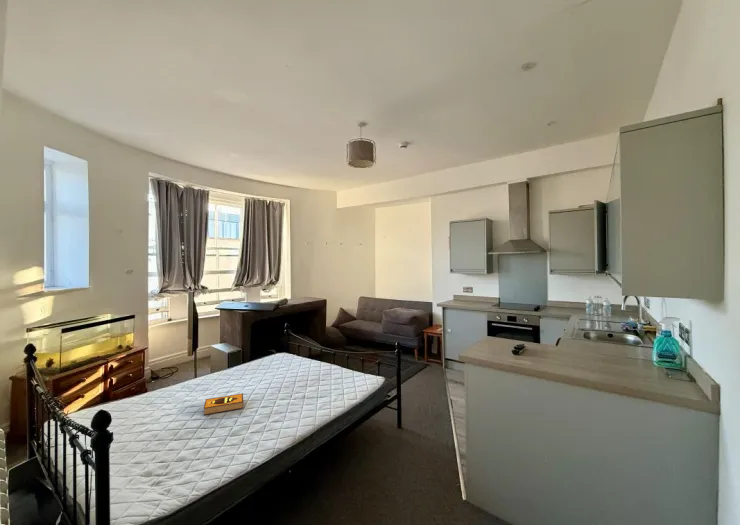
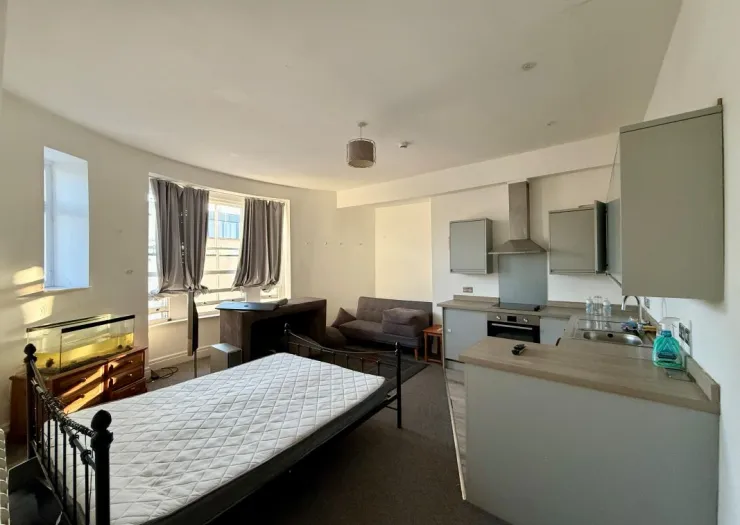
- hardback book [203,392,244,416]
